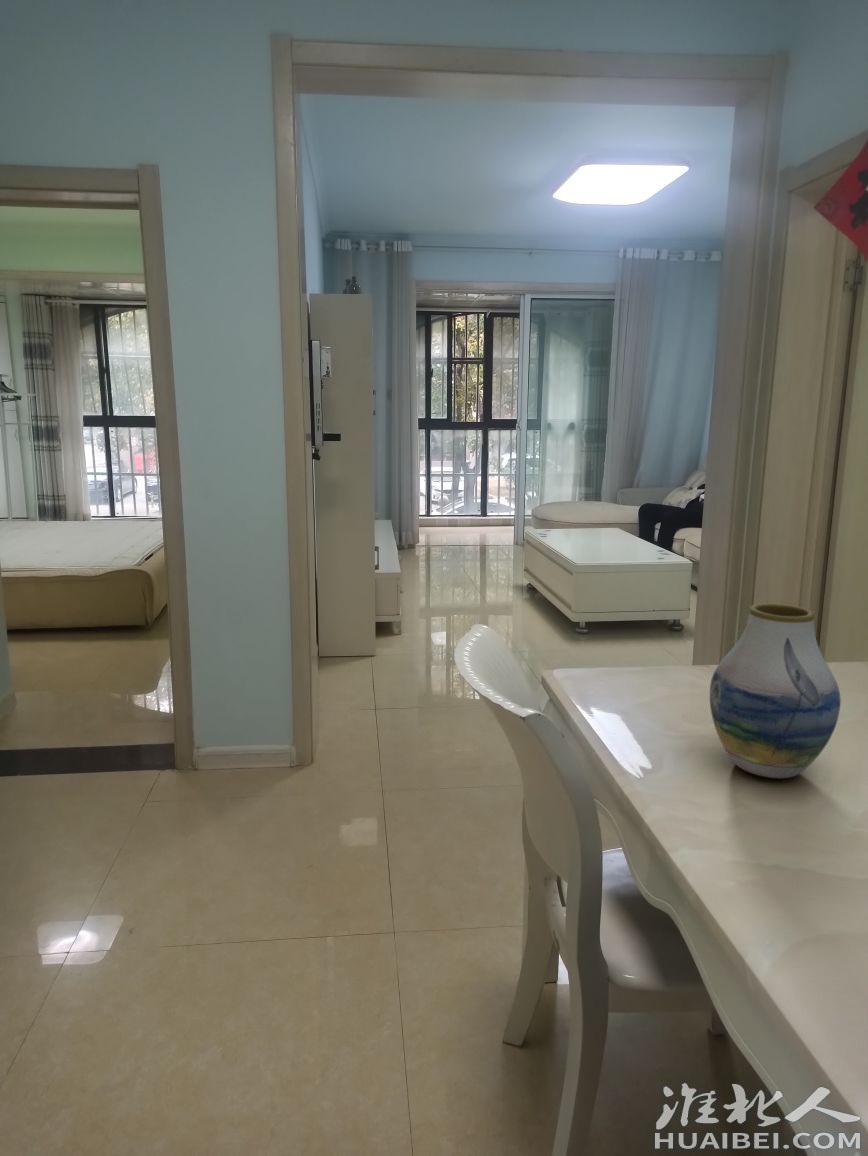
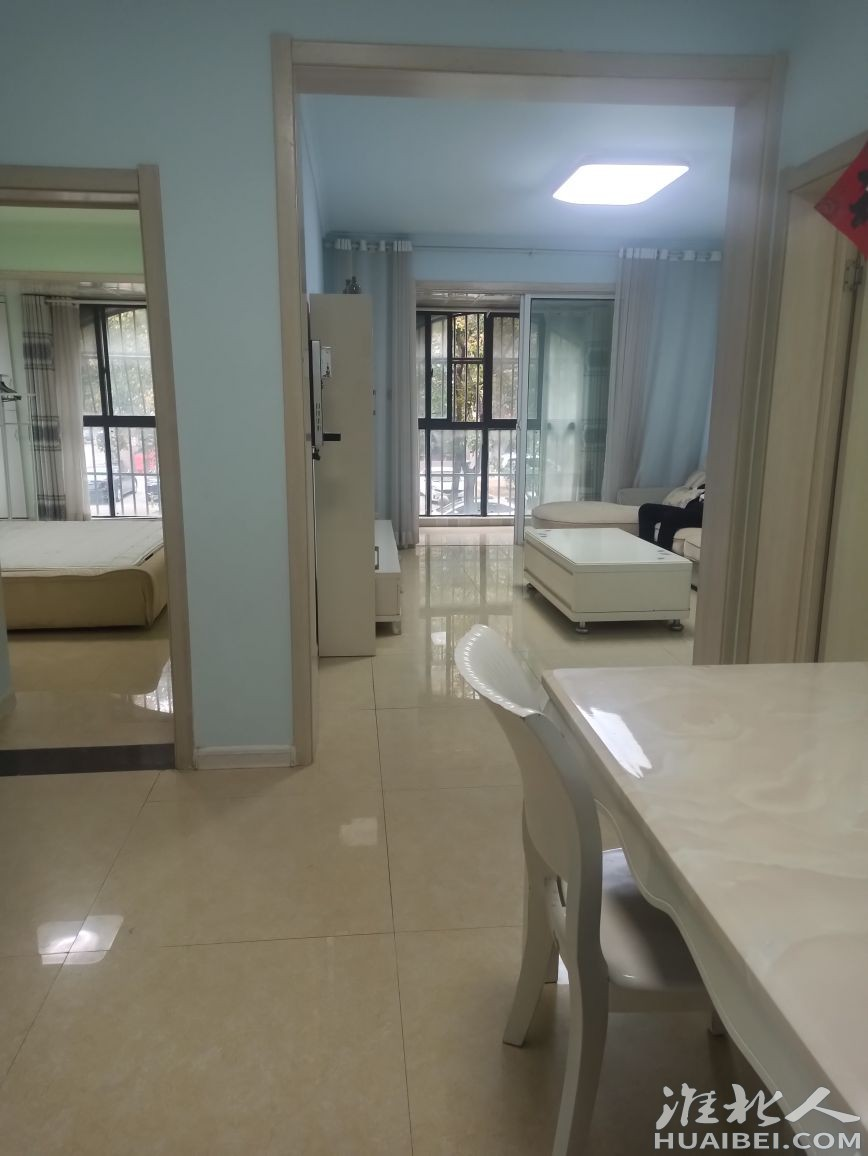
- vase [709,602,842,780]
